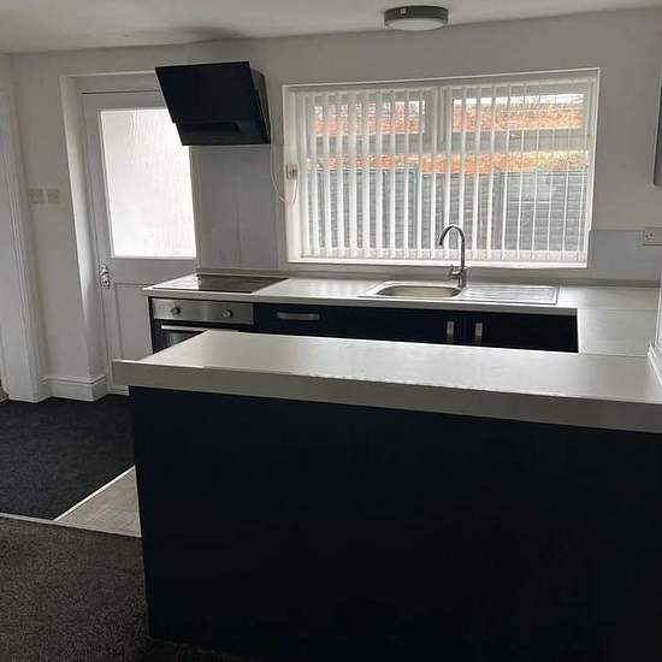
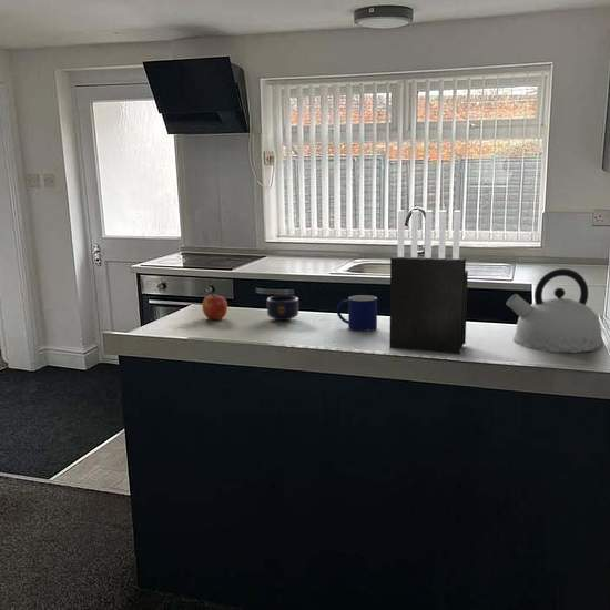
+ mug [266,295,299,322]
+ mug [336,294,378,332]
+ kettle [506,267,606,354]
+ apple [201,292,228,321]
+ knife block [388,209,469,355]
